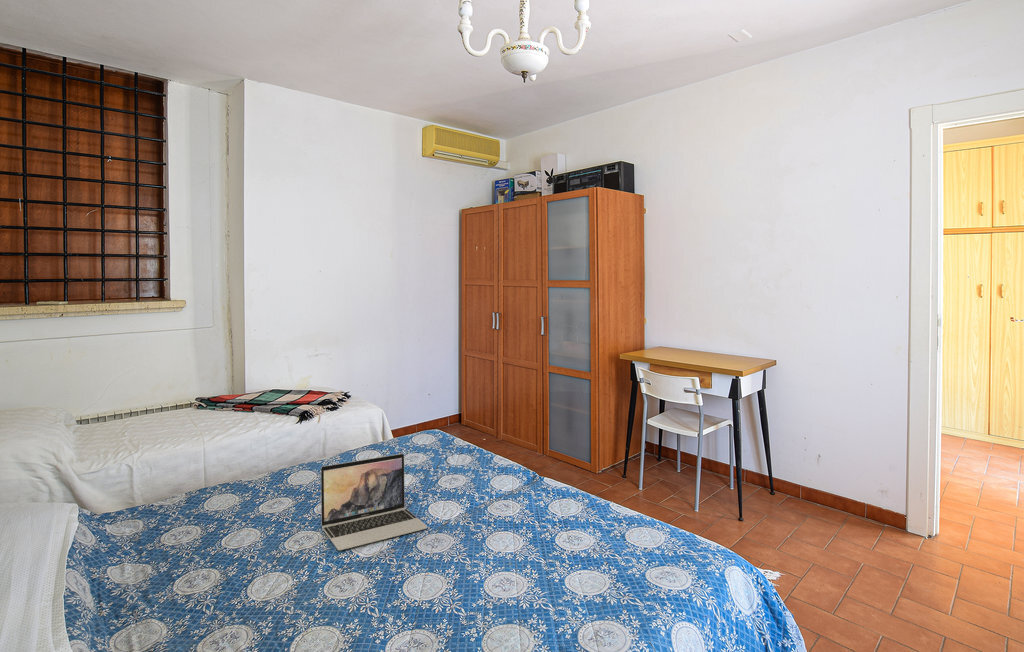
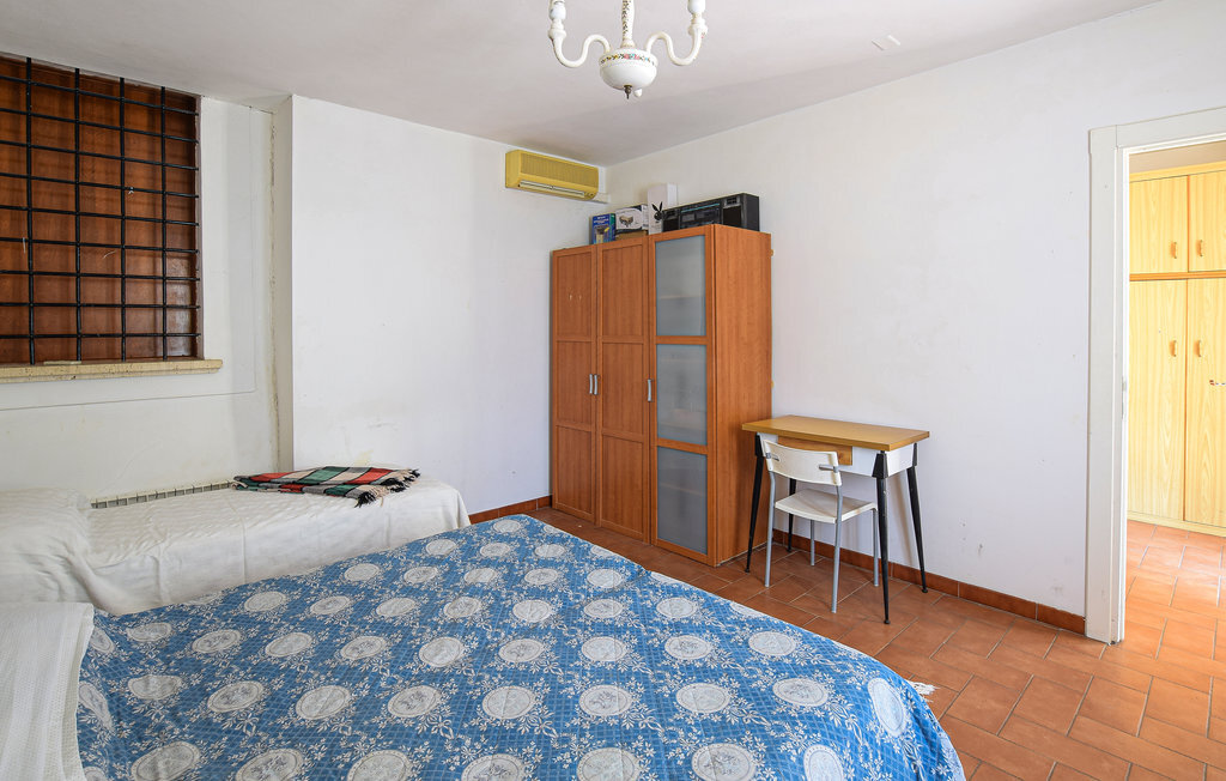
- laptop [320,453,428,551]
